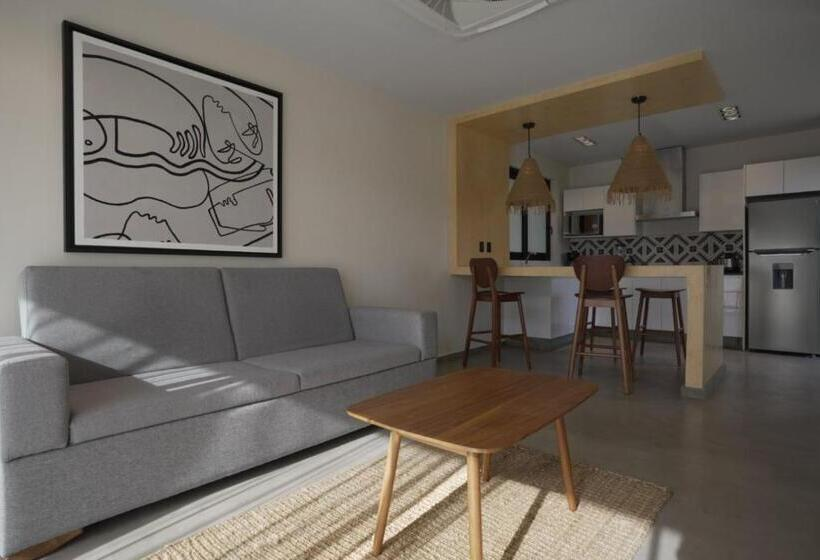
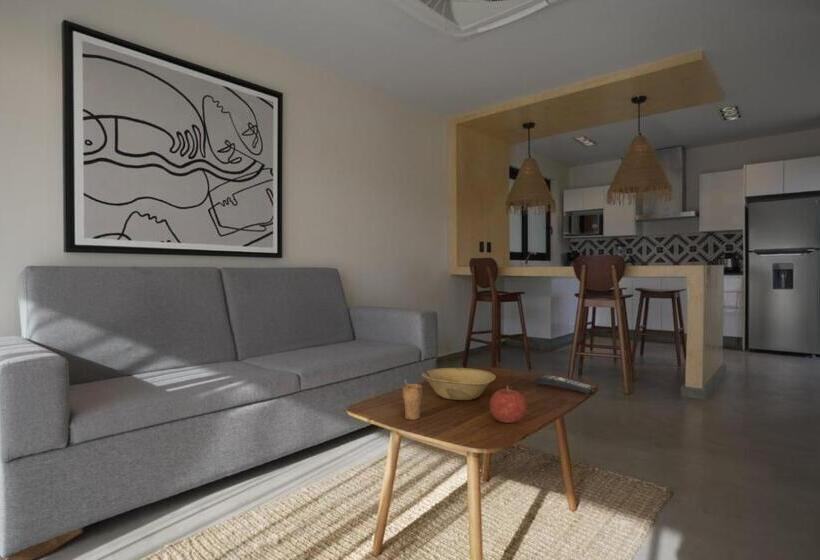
+ cup [402,378,423,421]
+ bowl [421,367,497,401]
+ remote control [533,374,598,395]
+ fruit [489,385,527,424]
